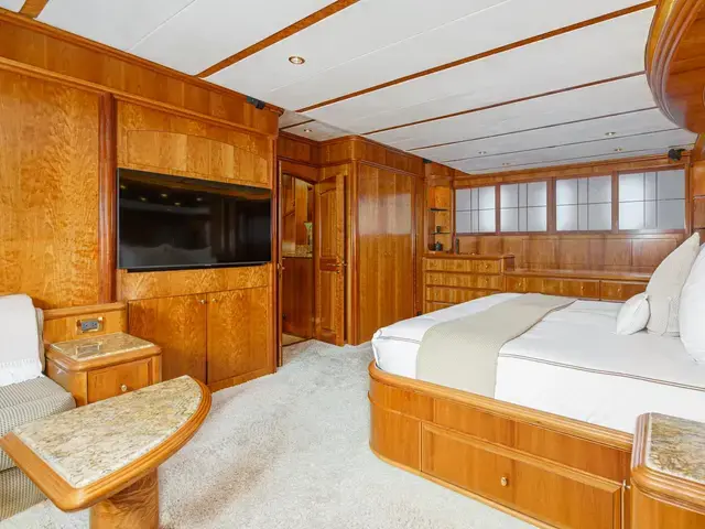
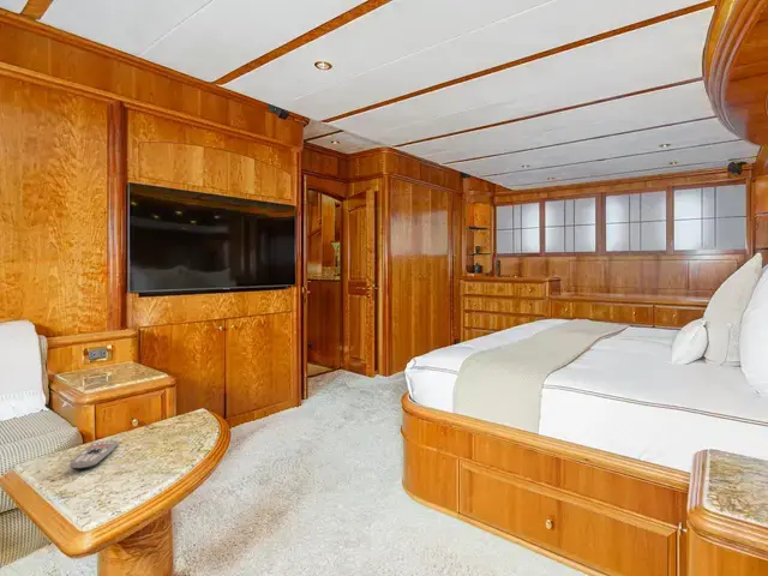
+ remote control [68,440,120,470]
